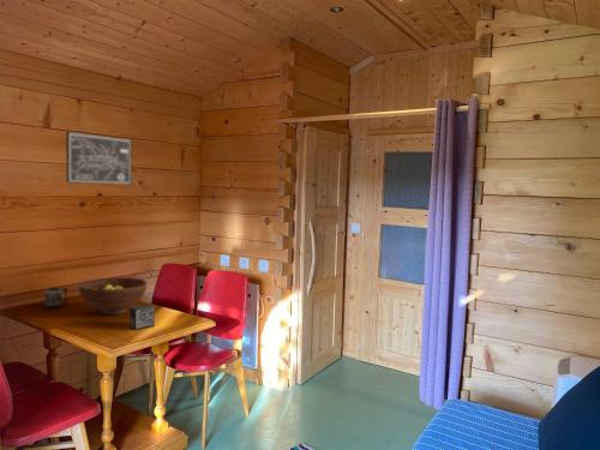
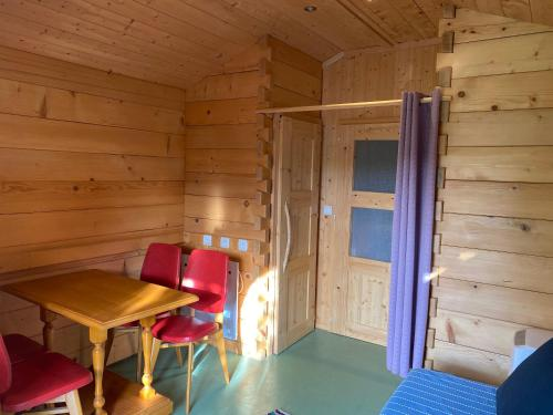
- small box [128,304,156,331]
- fruit bowl [77,276,148,316]
- wall art [65,130,133,186]
- mug [43,287,70,308]
